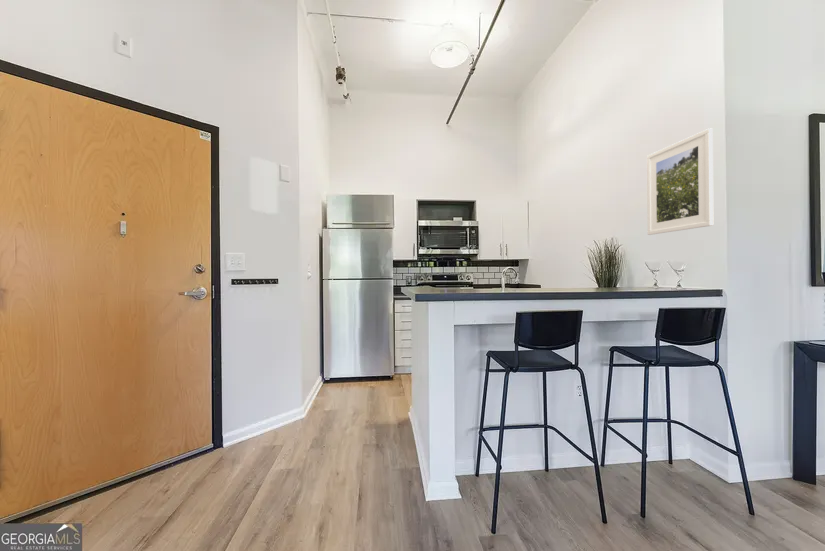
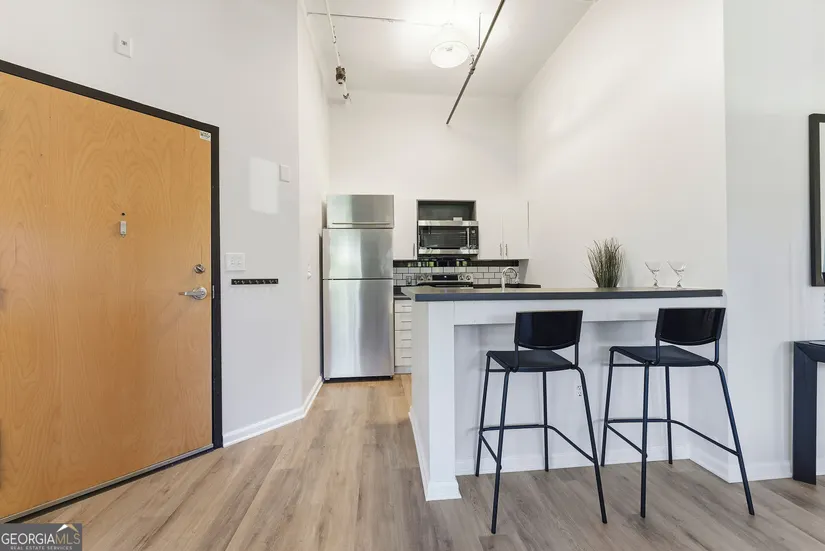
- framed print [646,127,714,236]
